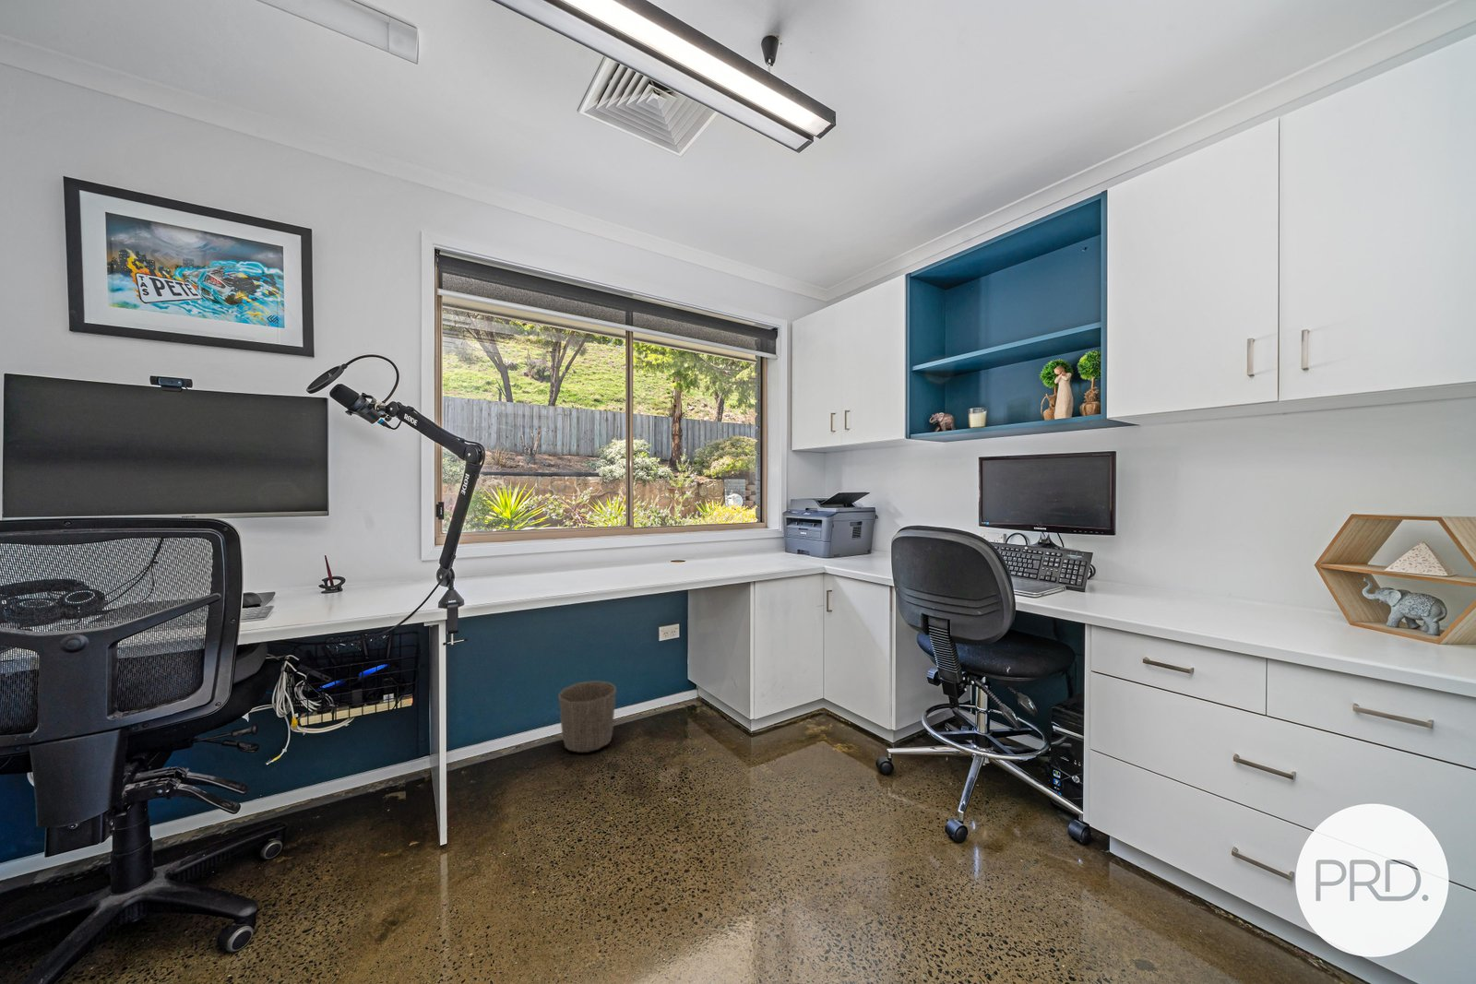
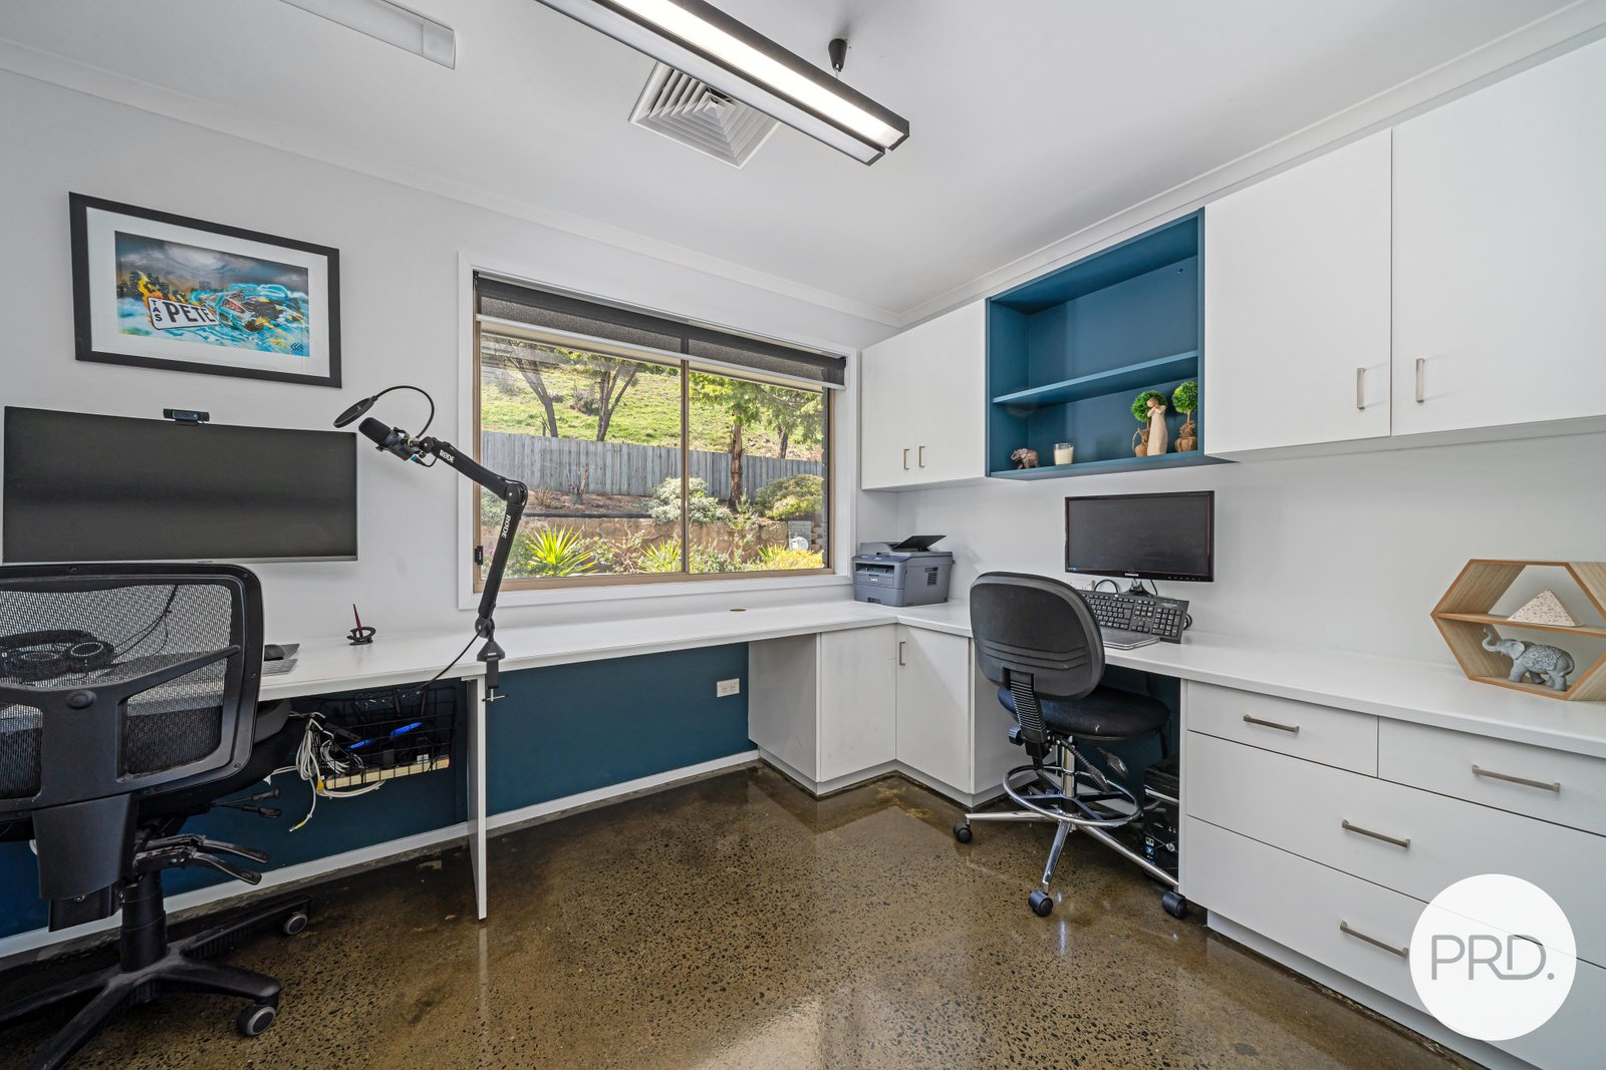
- waste basket [557,680,617,753]
